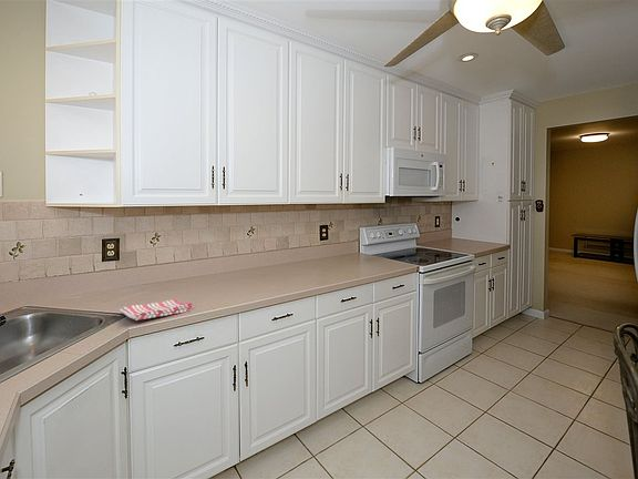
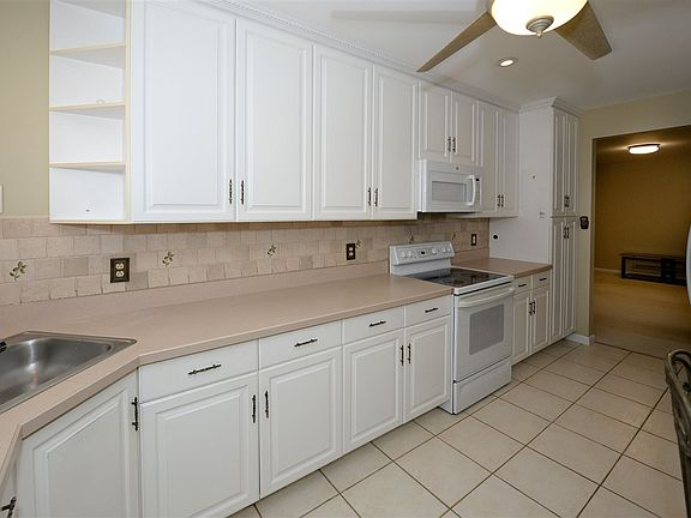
- dish towel [119,298,194,322]
